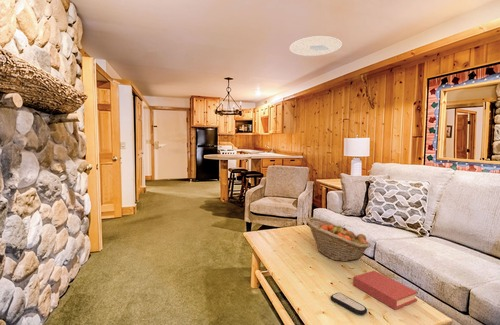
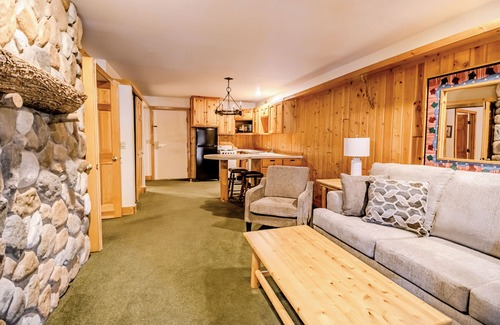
- book [352,270,419,311]
- remote control [330,292,368,316]
- ceiling light [289,35,343,57]
- fruit basket [305,216,372,262]
